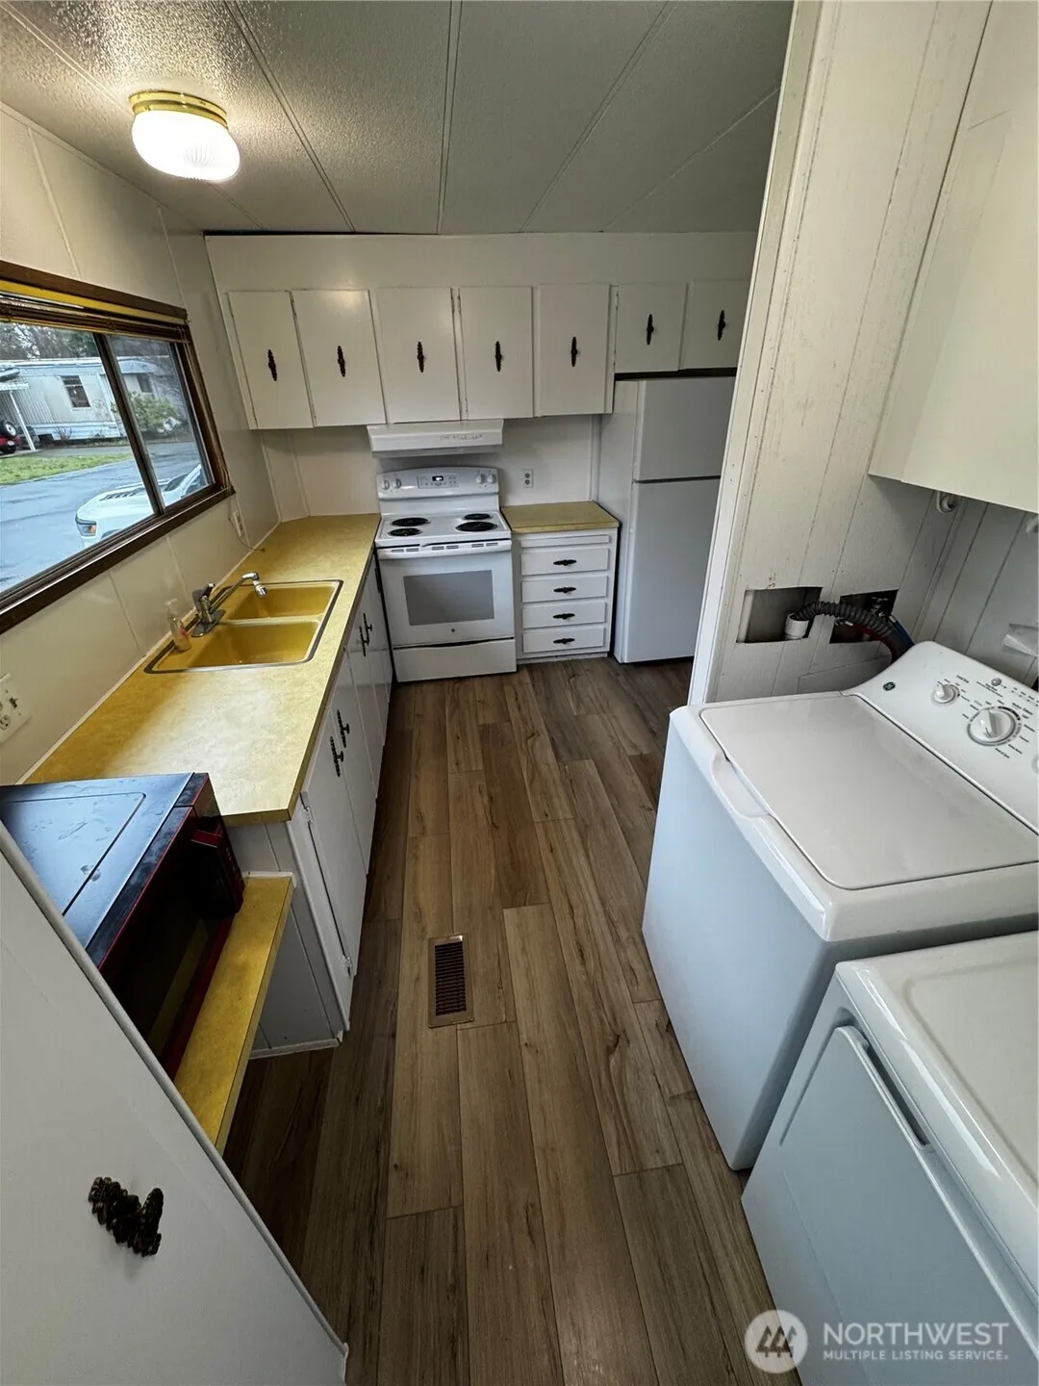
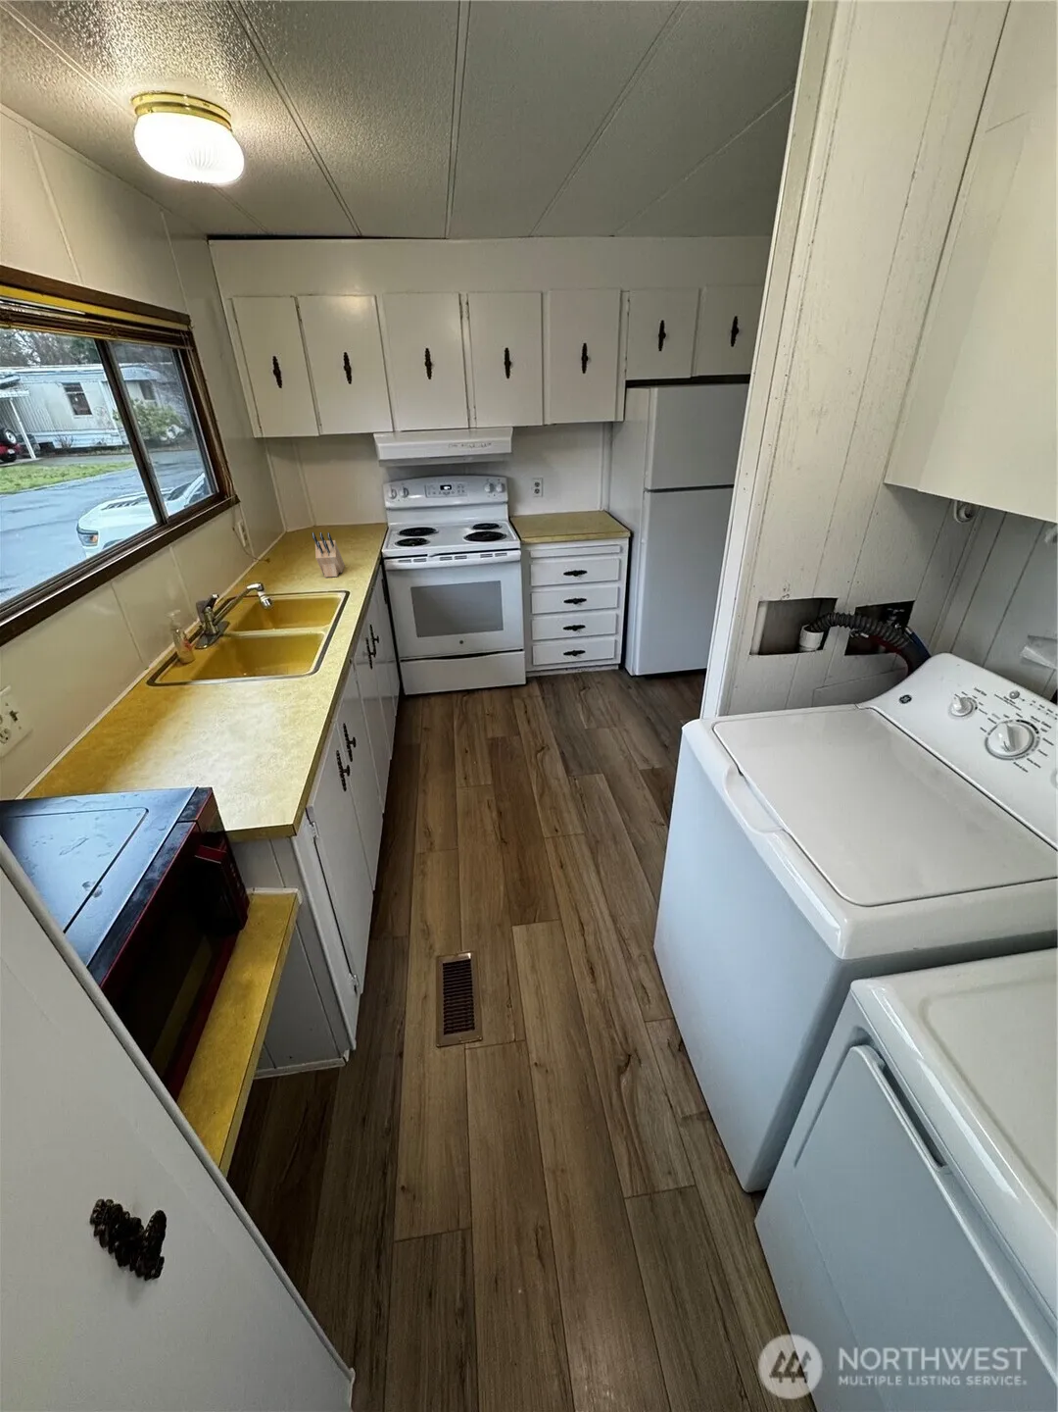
+ knife block [310,531,346,578]
